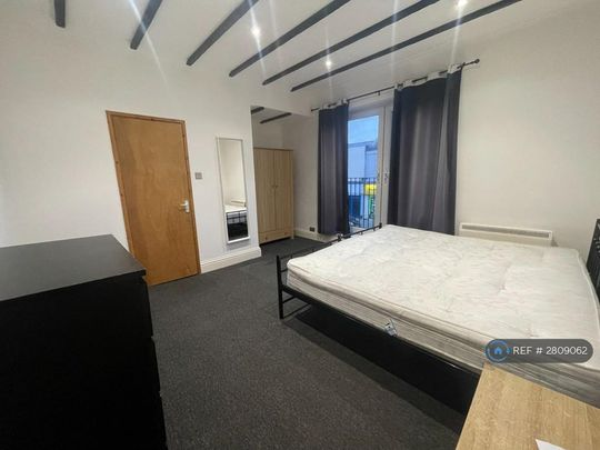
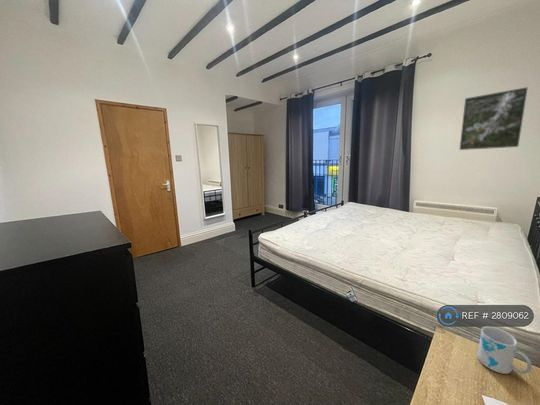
+ mug [477,326,533,375]
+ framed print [458,86,529,151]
